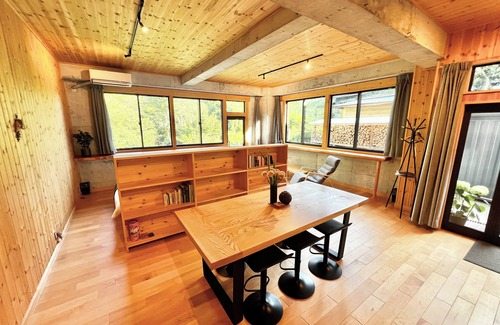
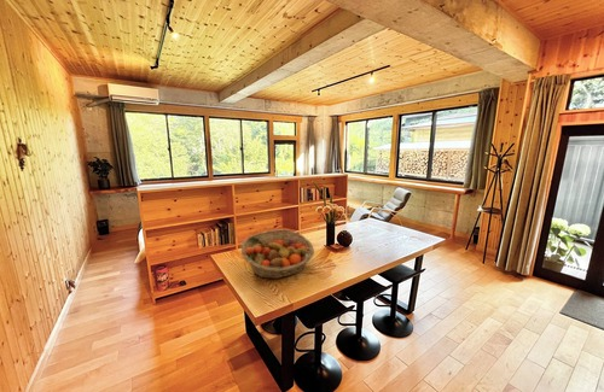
+ fruit basket [240,228,315,280]
